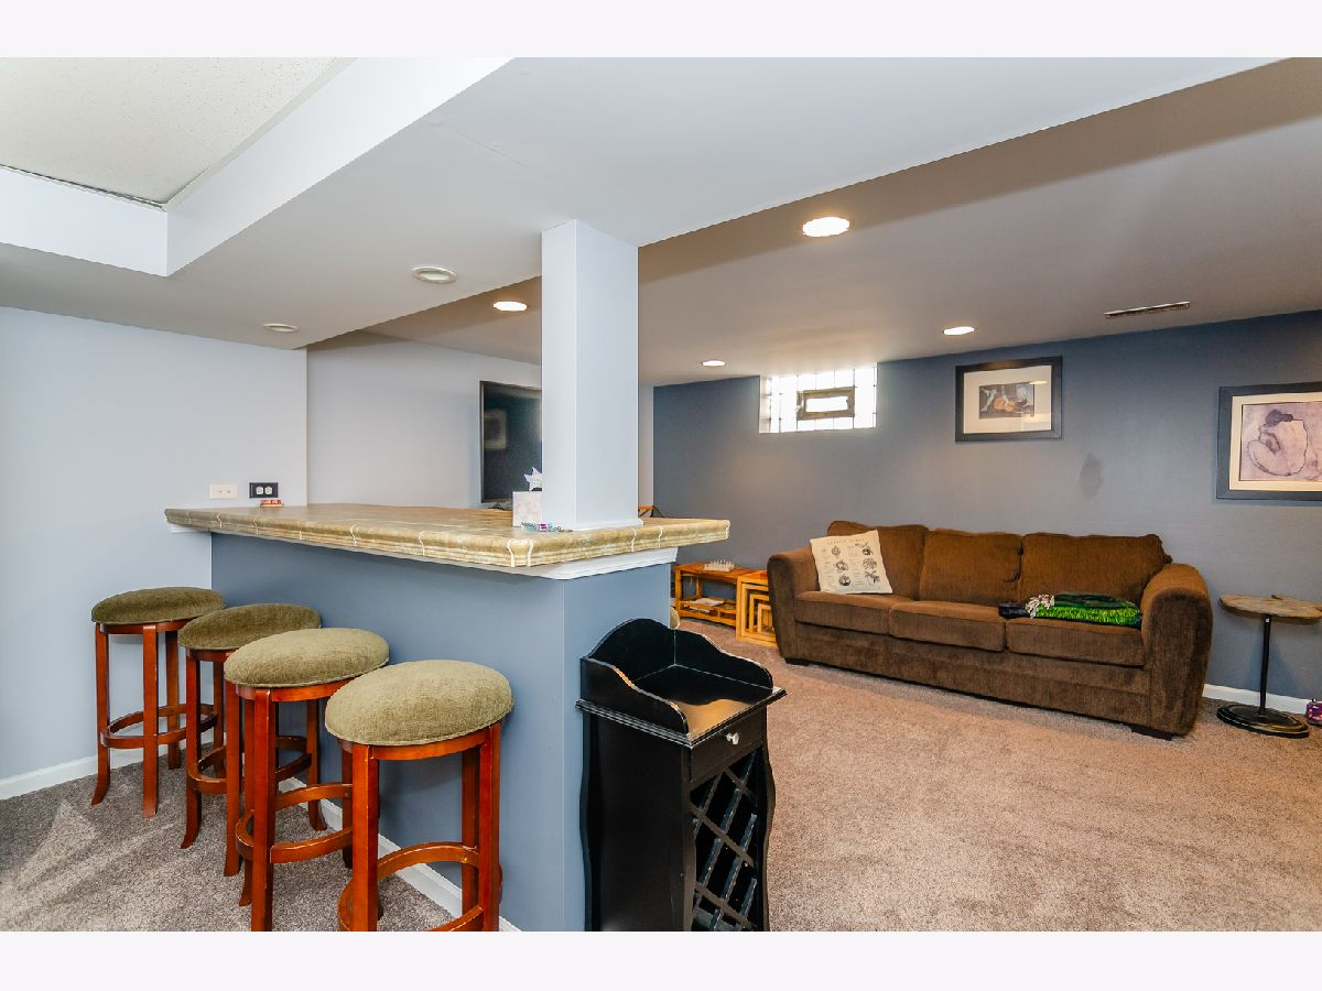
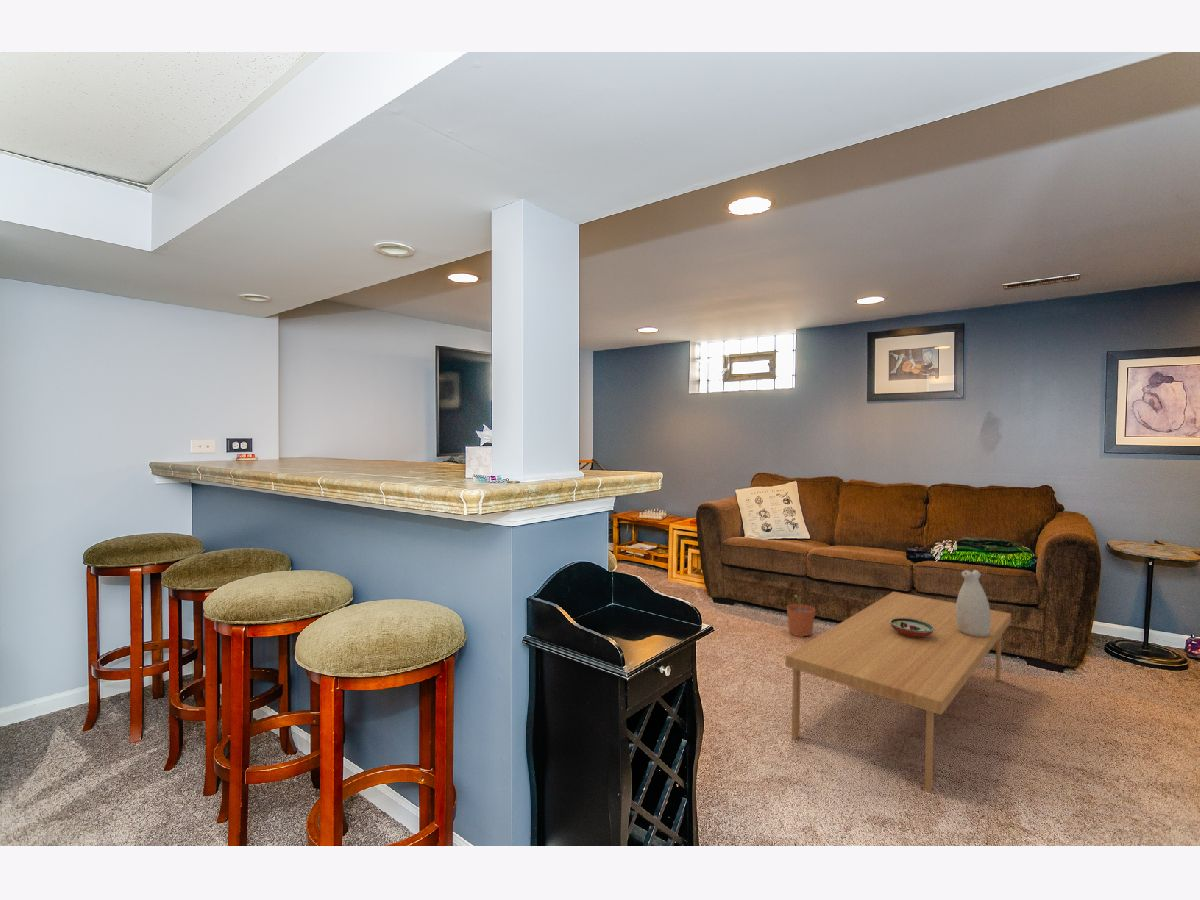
+ decorative bowl [889,618,935,638]
+ plant pot [786,594,816,638]
+ vase [956,569,991,637]
+ coffee table [785,591,1012,793]
